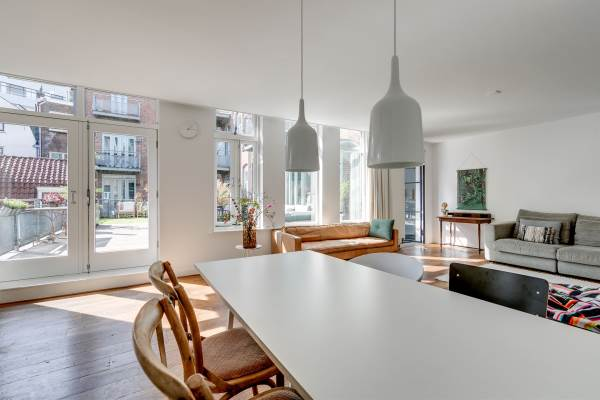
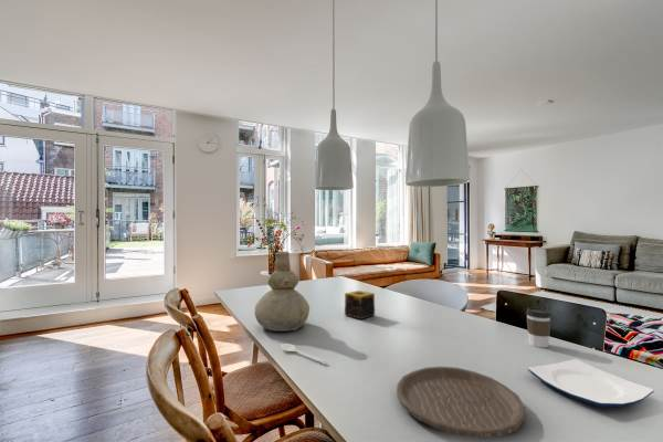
+ stirrer [280,343,328,366]
+ plate [396,366,526,439]
+ candle [344,290,376,320]
+ vase [254,251,311,333]
+ coffee cup [525,307,552,349]
+ plate [527,358,655,408]
